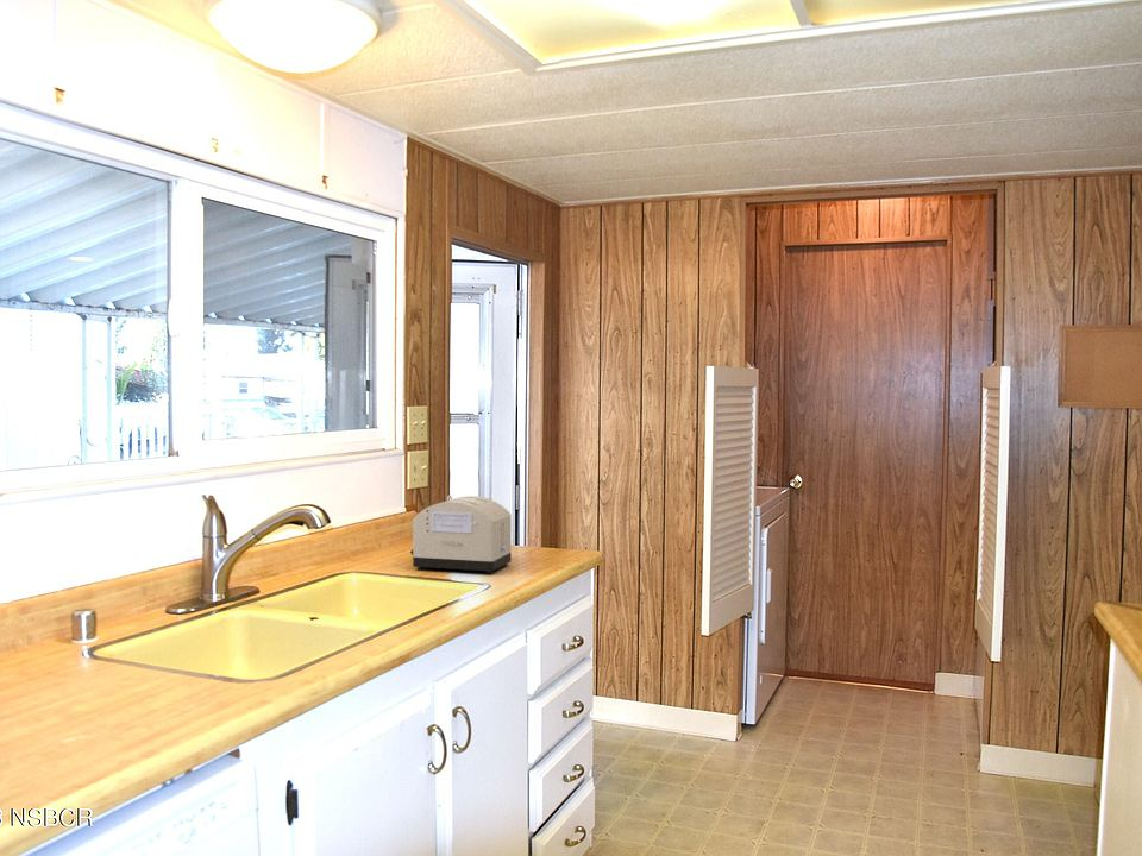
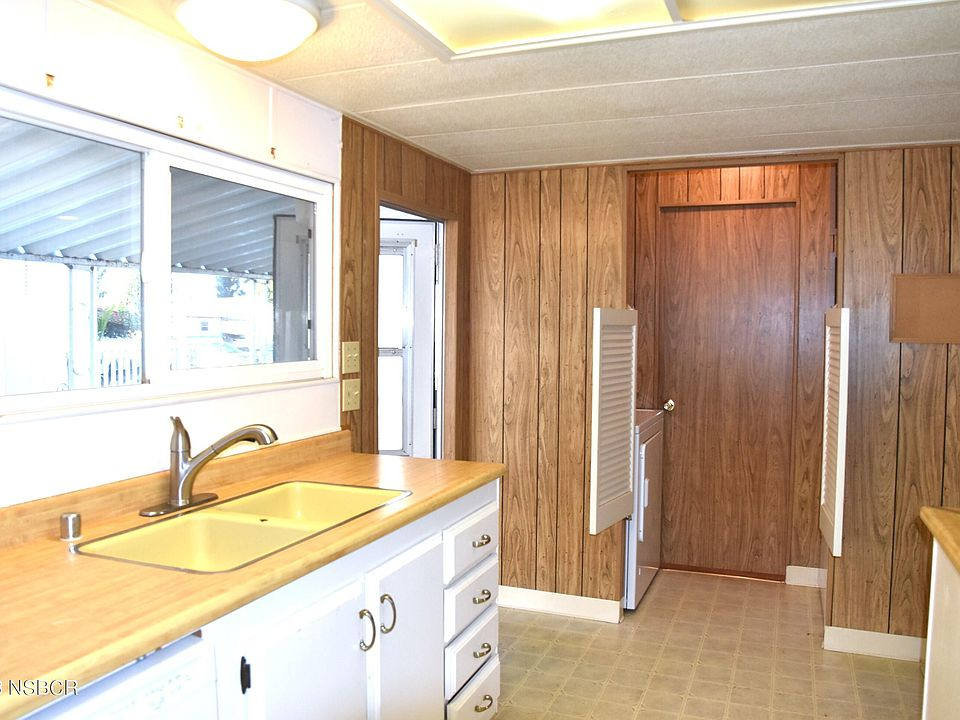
- toaster [409,495,513,574]
